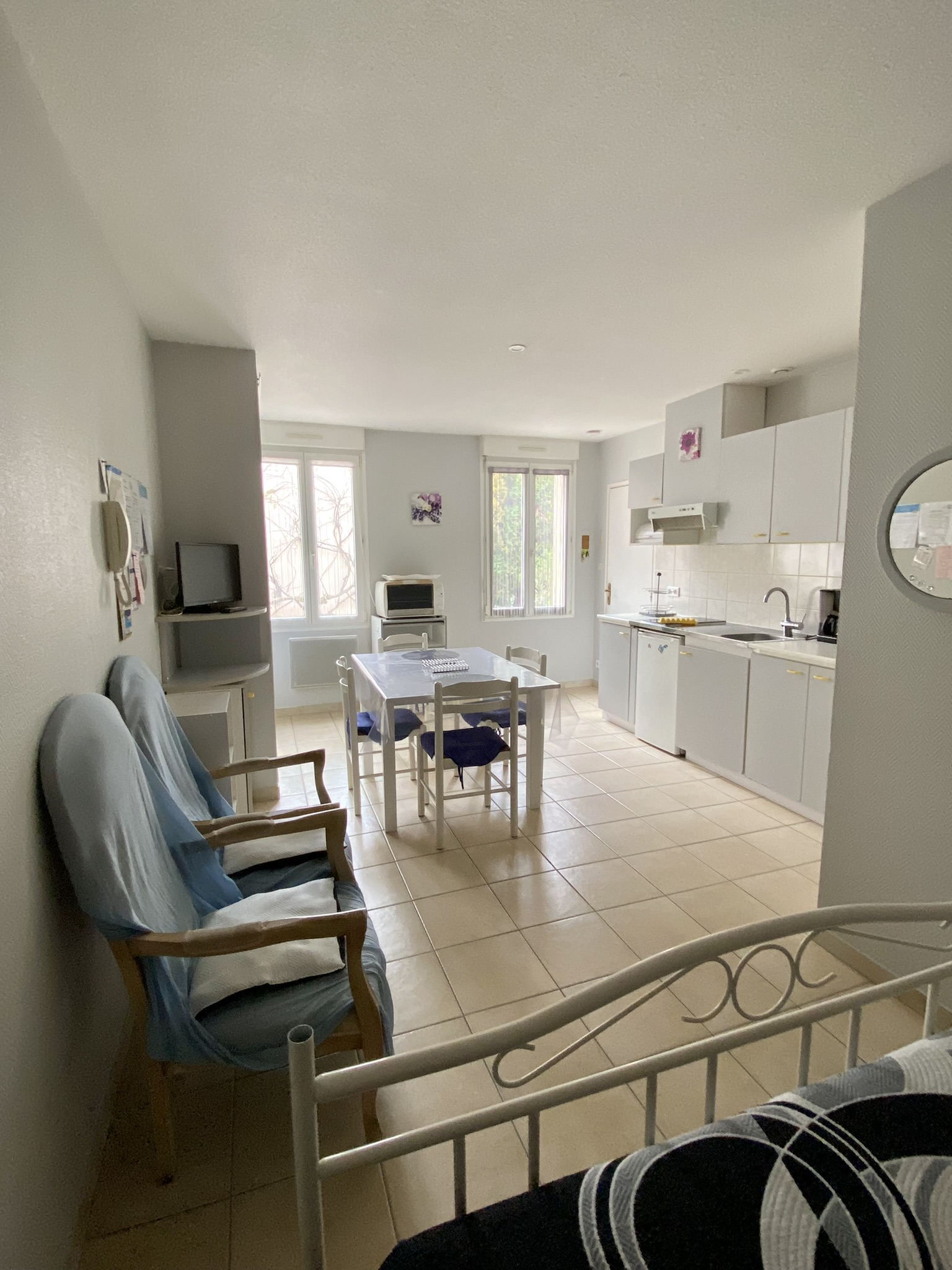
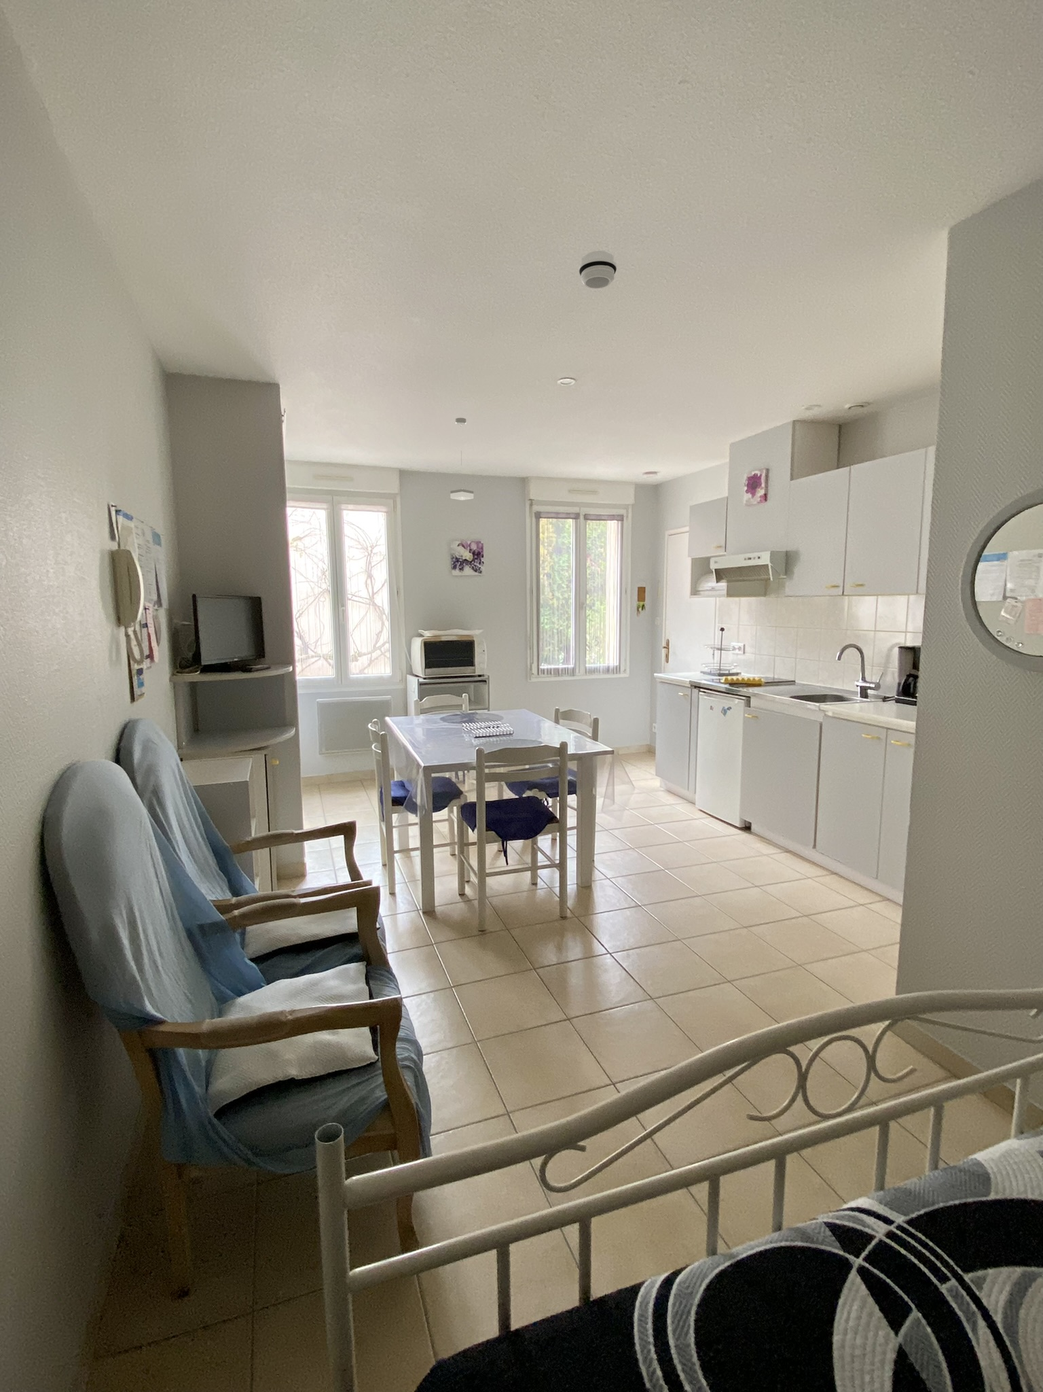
+ smoke detector [577,250,617,289]
+ pendant lamp [449,418,474,501]
